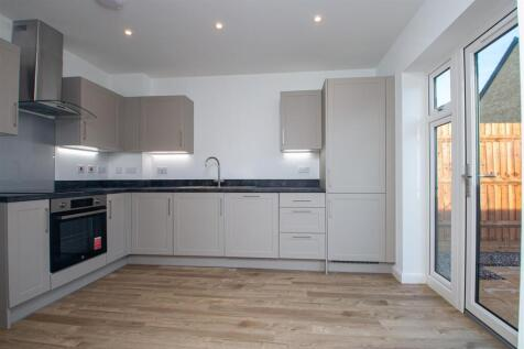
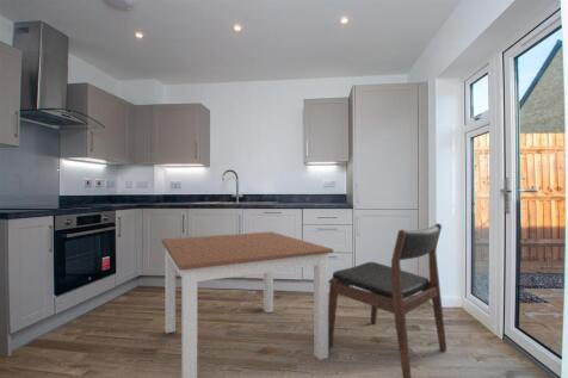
+ dining chair [328,222,447,378]
+ dining table [161,230,334,378]
